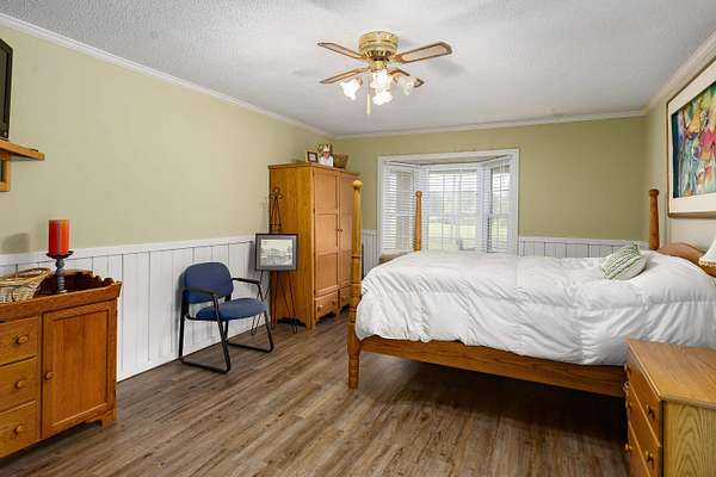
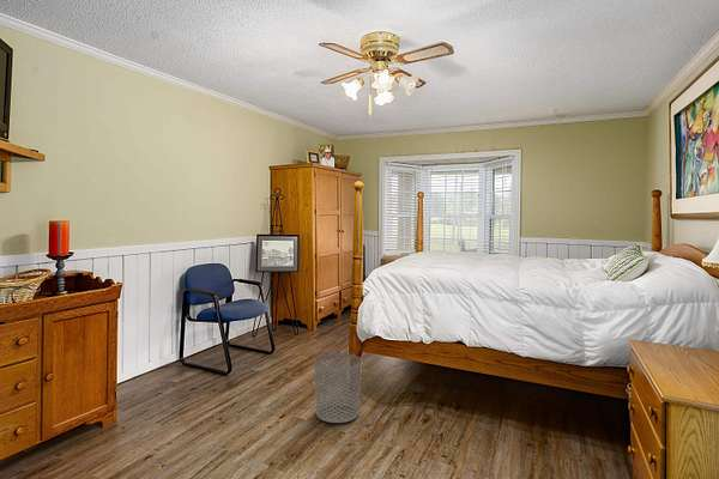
+ waste bin [313,352,363,424]
